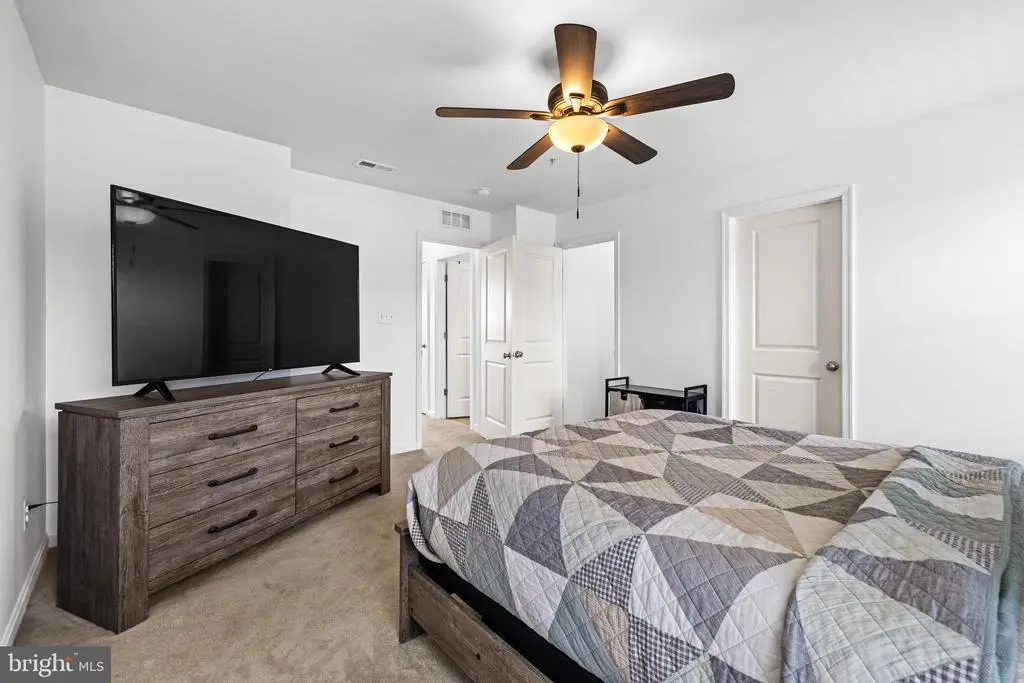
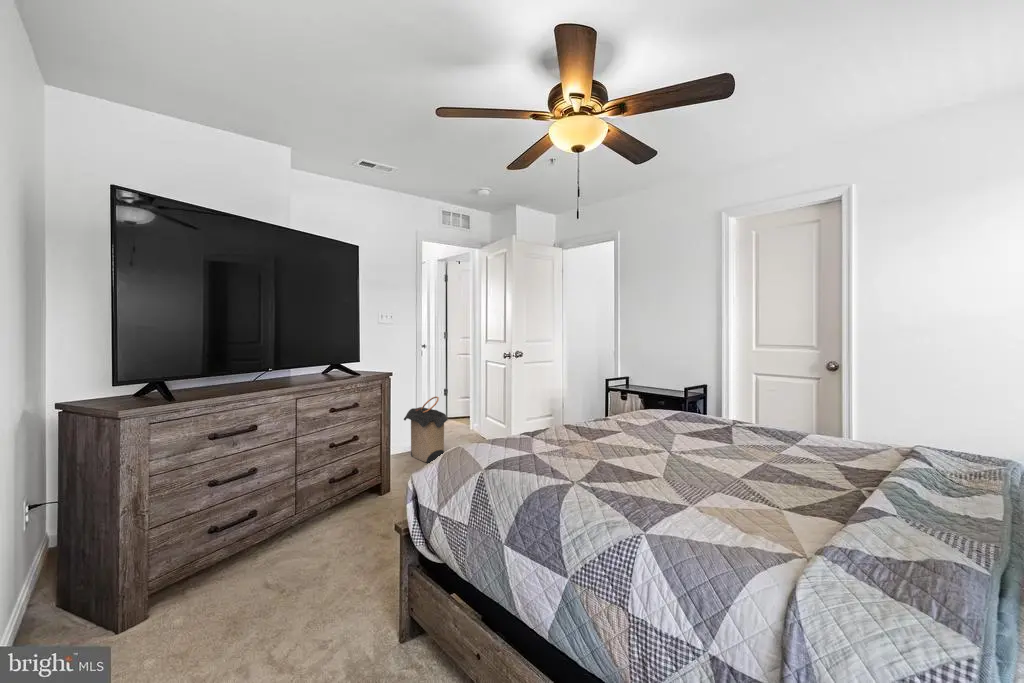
+ laundry hamper [403,395,449,464]
